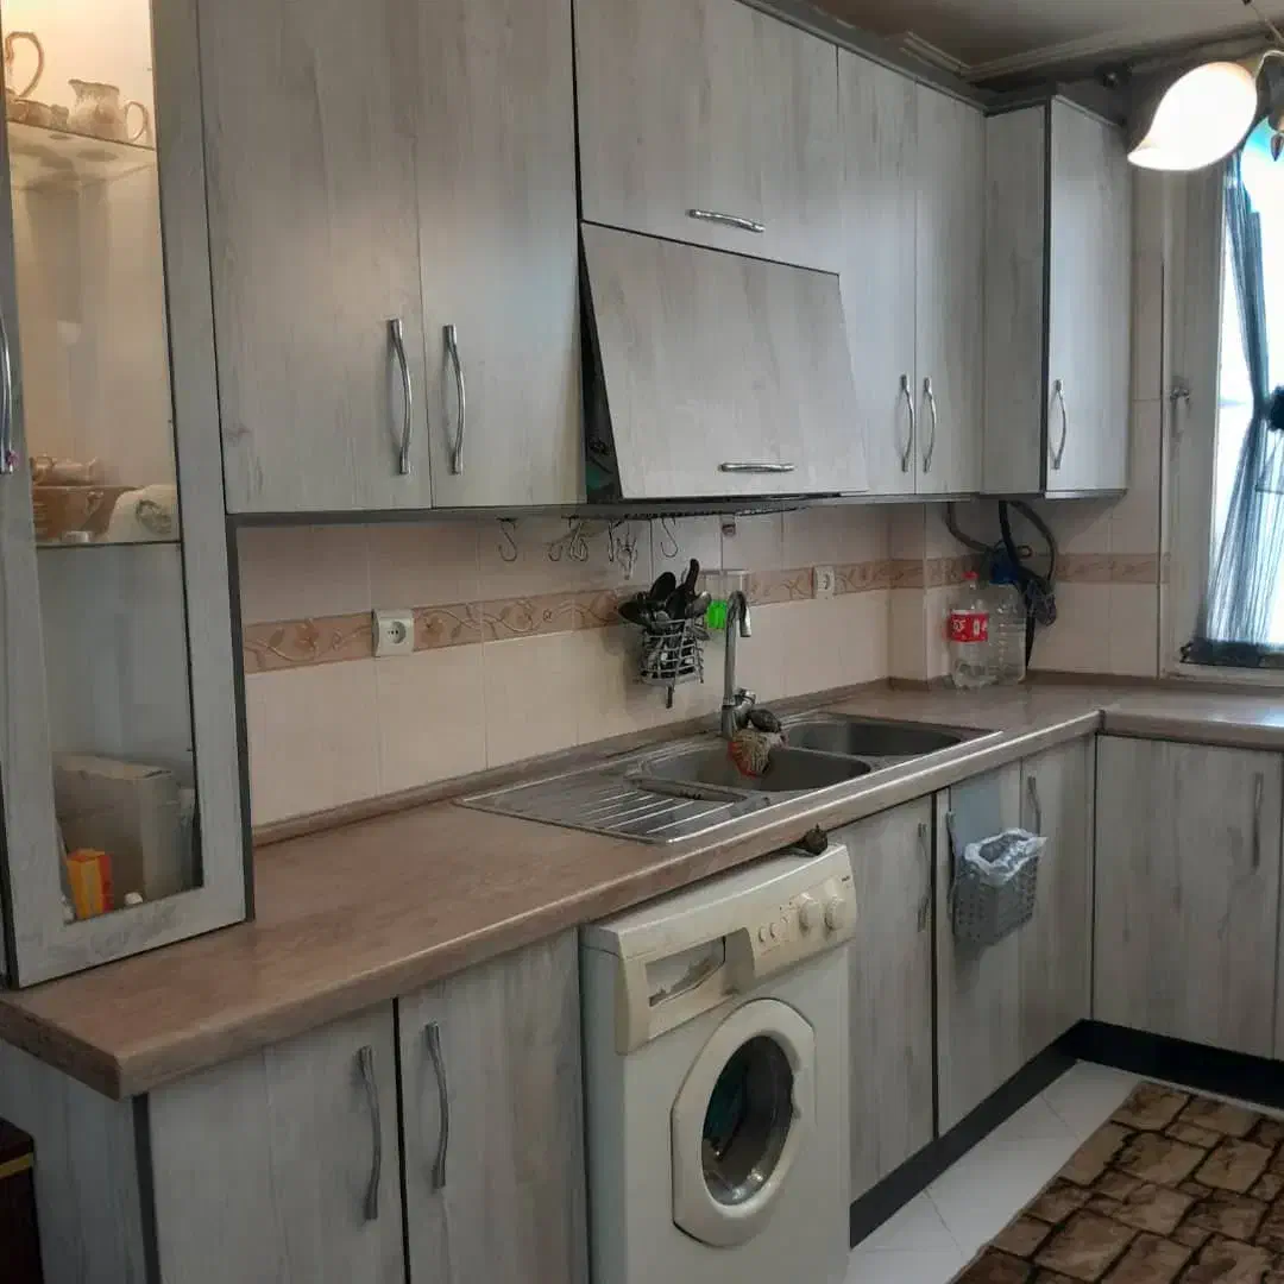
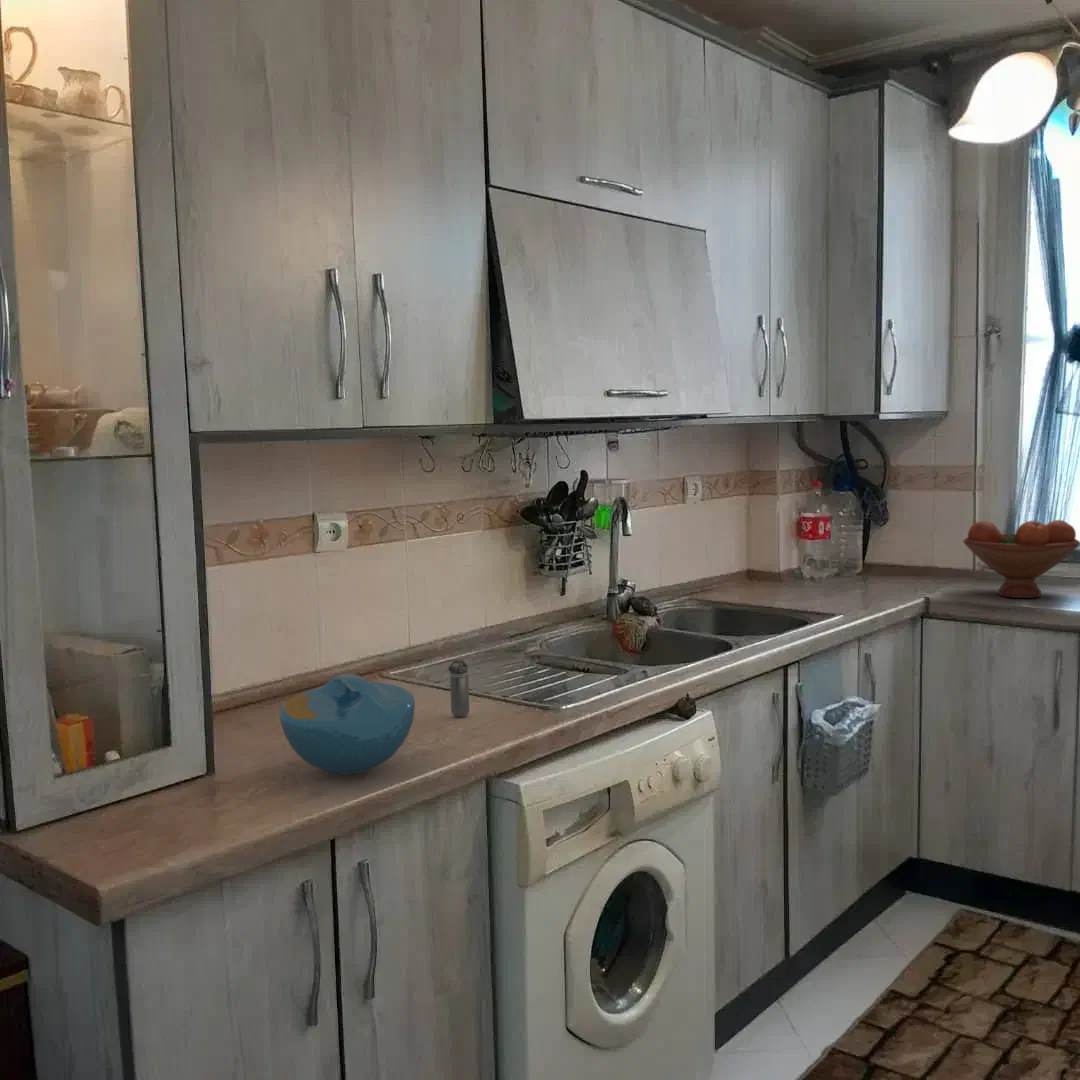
+ bowl [279,673,416,775]
+ shaker [448,659,470,718]
+ fruit bowl [962,519,1080,599]
